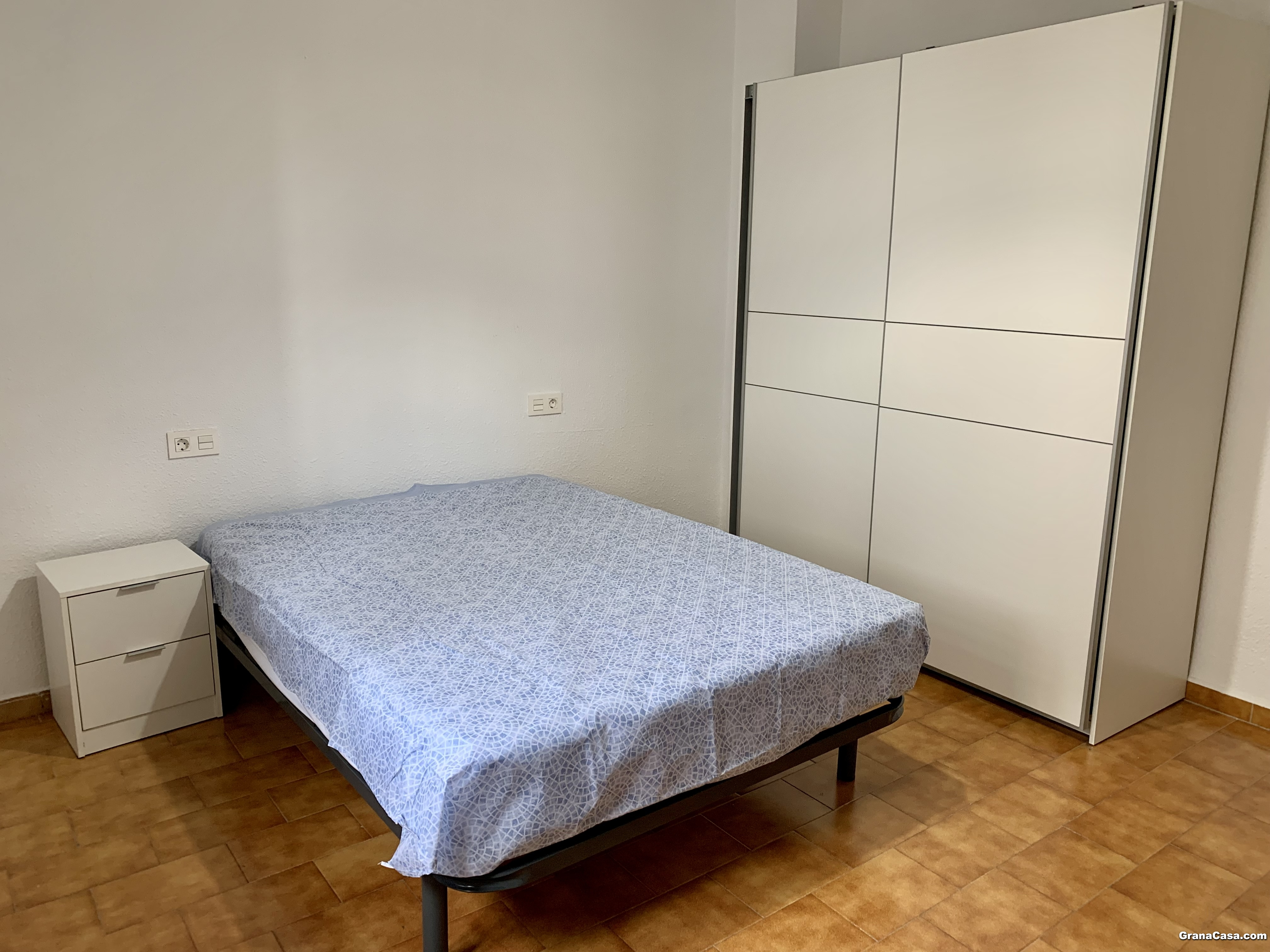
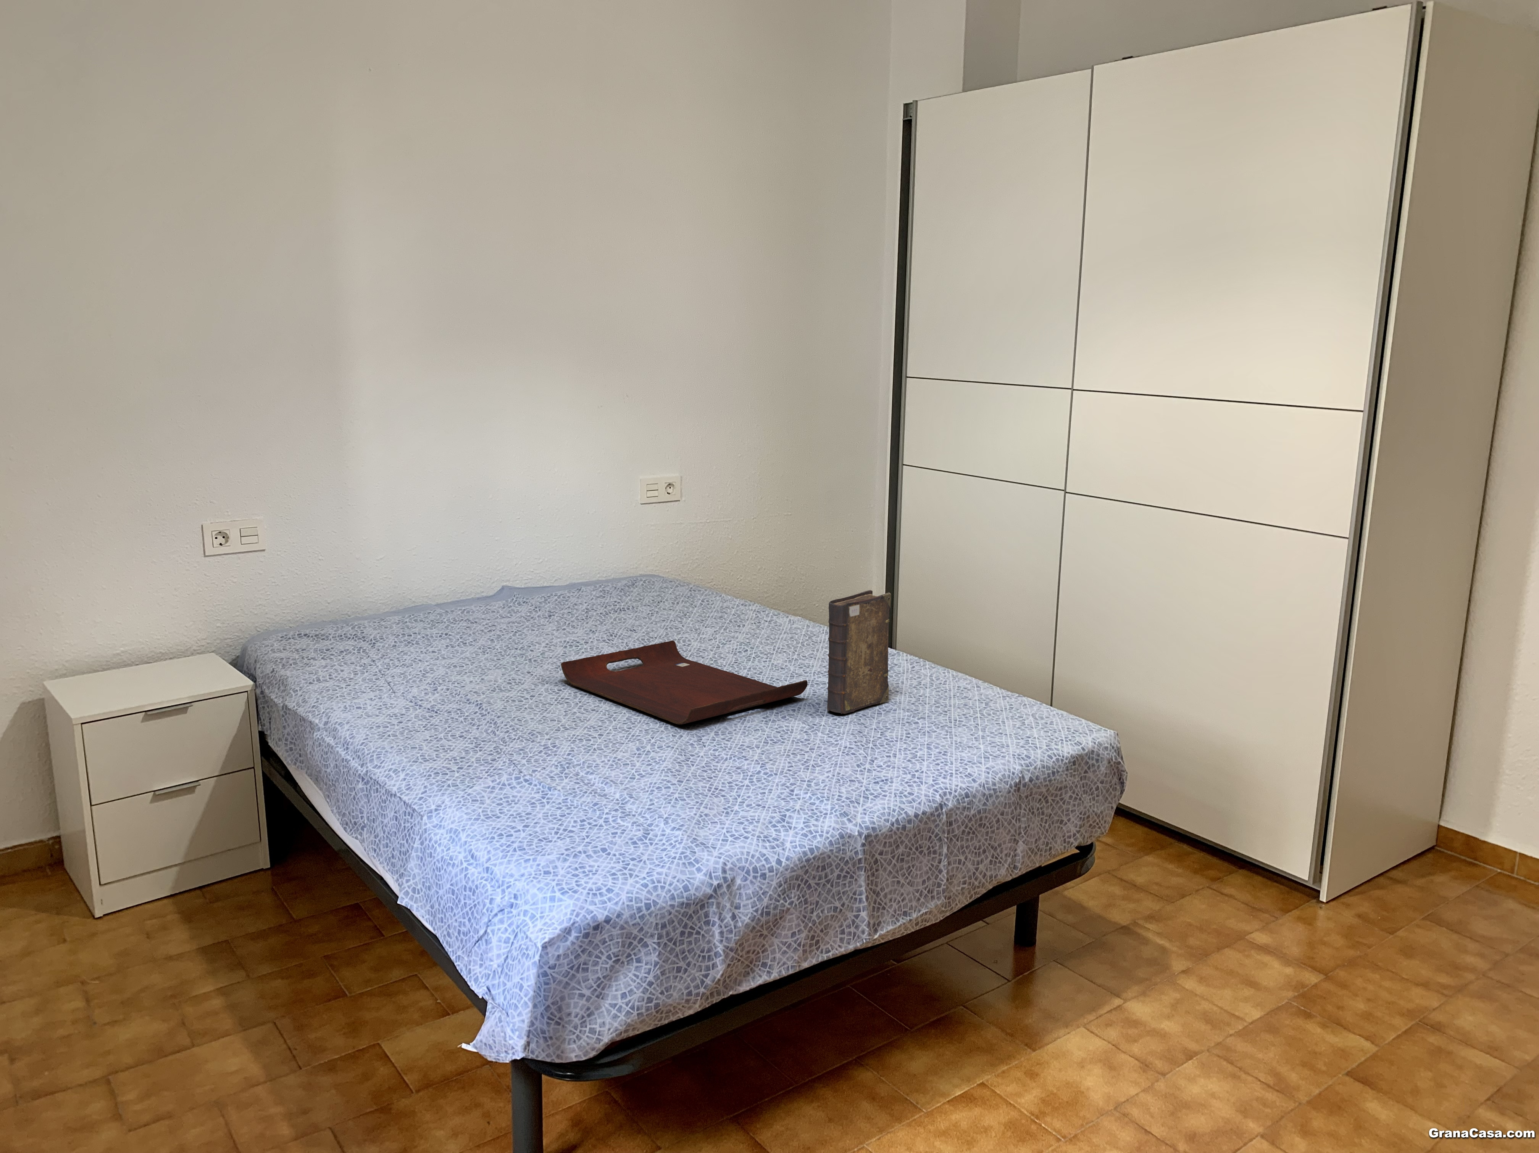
+ book [826,590,891,715]
+ serving tray [561,641,808,724]
